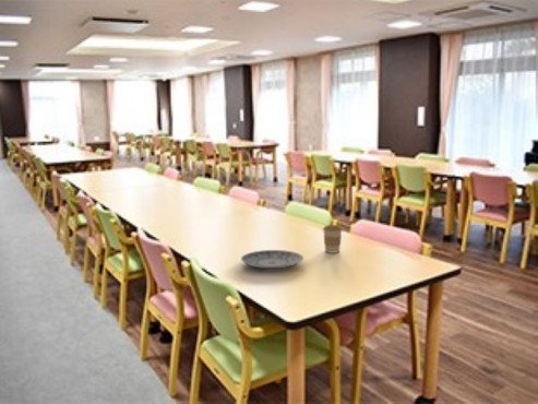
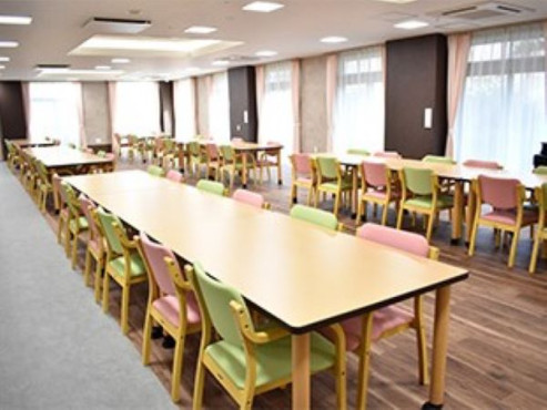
- plate [240,249,304,270]
- coffee cup [322,224,344,254]
